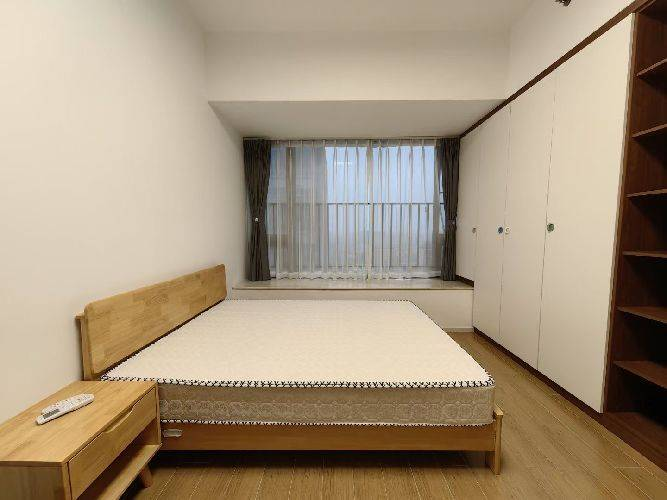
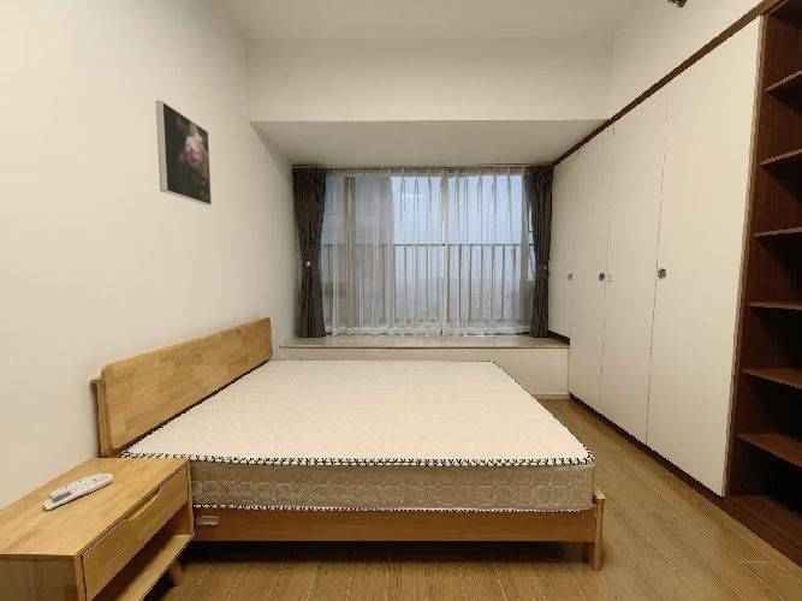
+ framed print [155,100,213,207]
